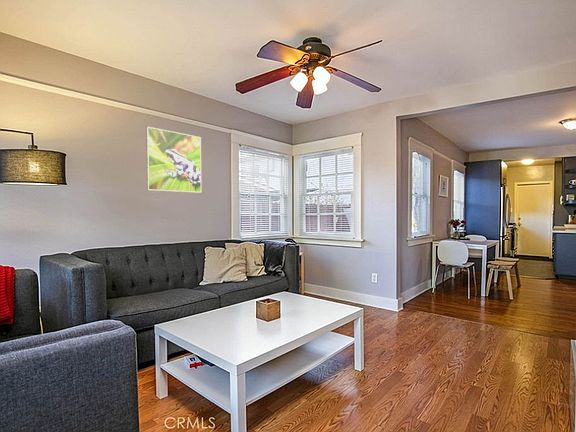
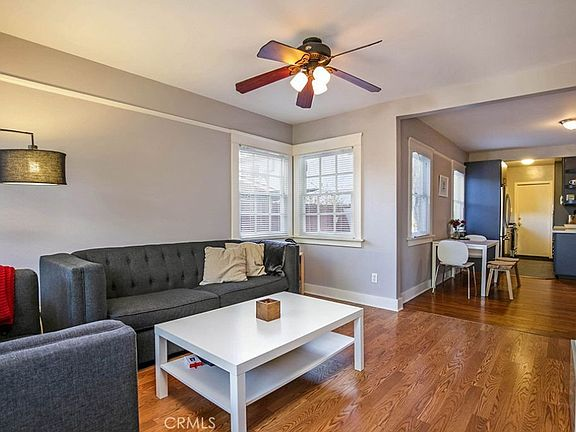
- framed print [145,126,202,194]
